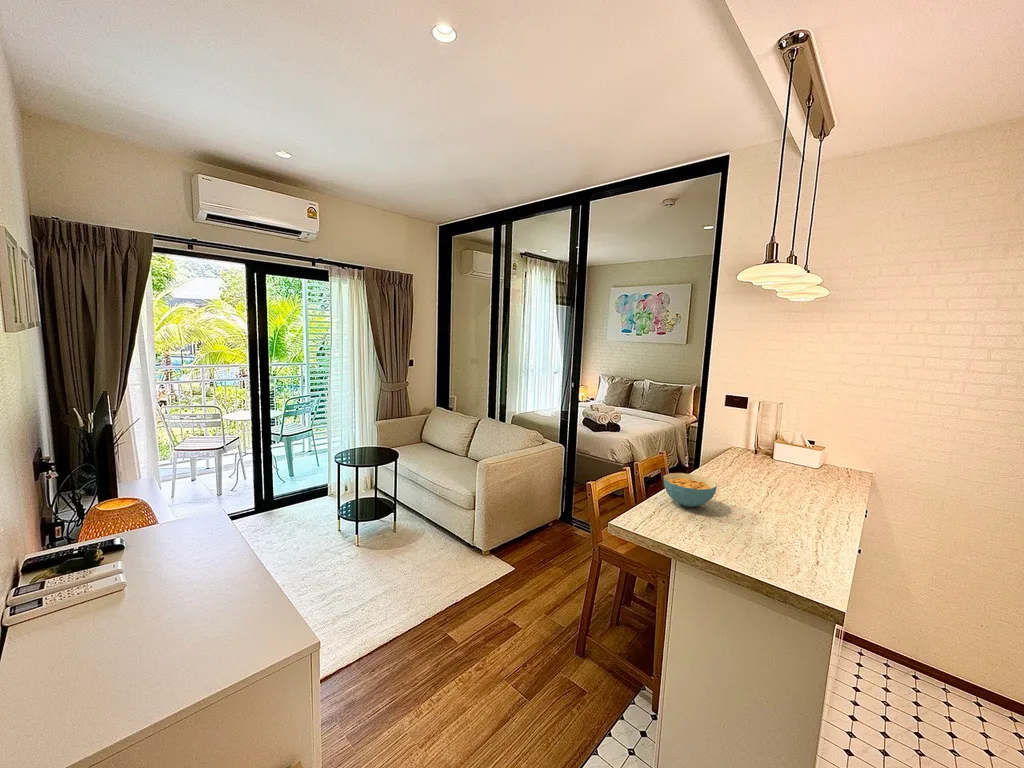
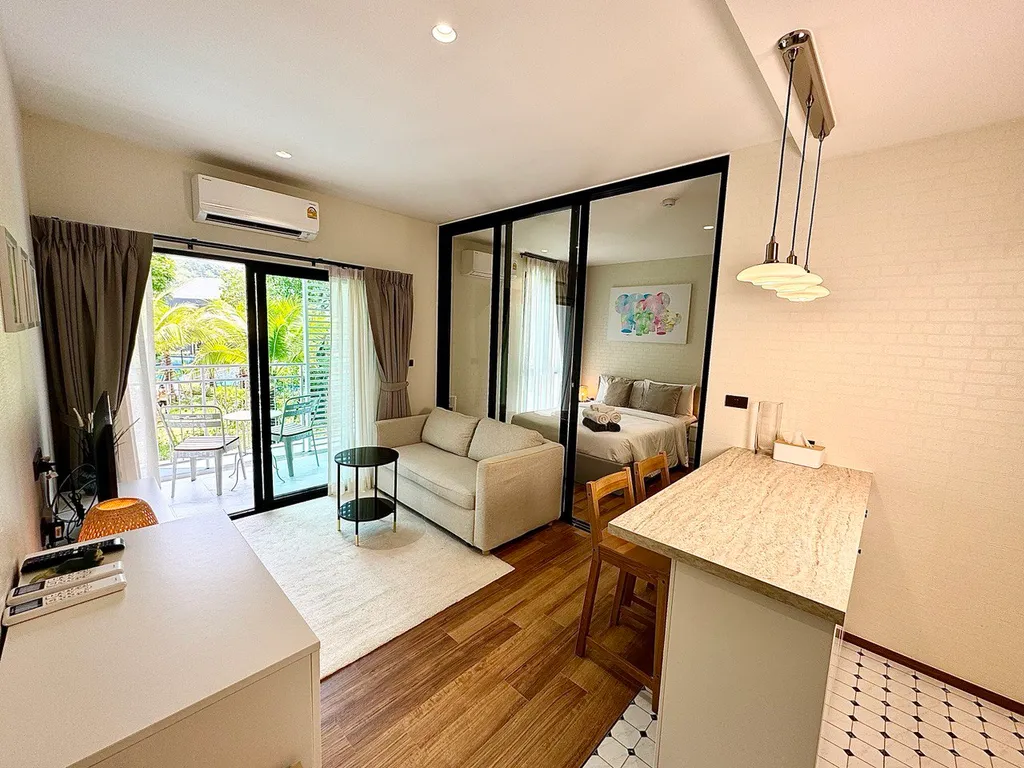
- cereal bowl [663,472,718,508]
